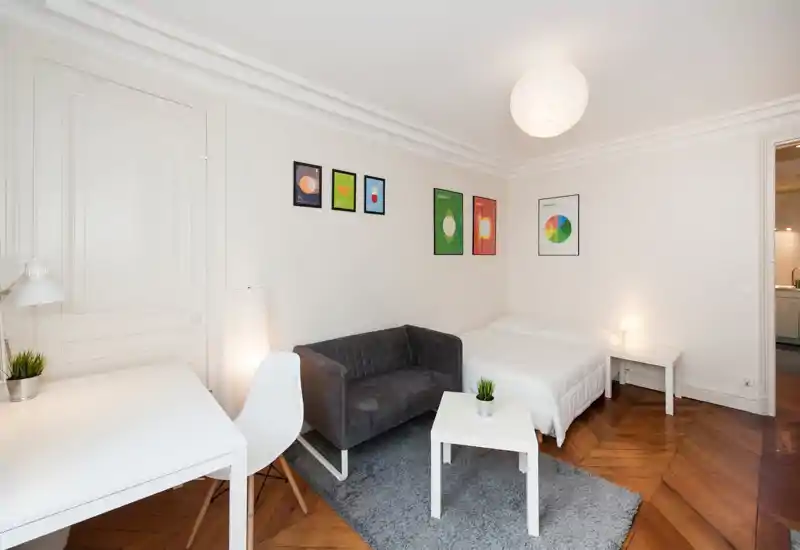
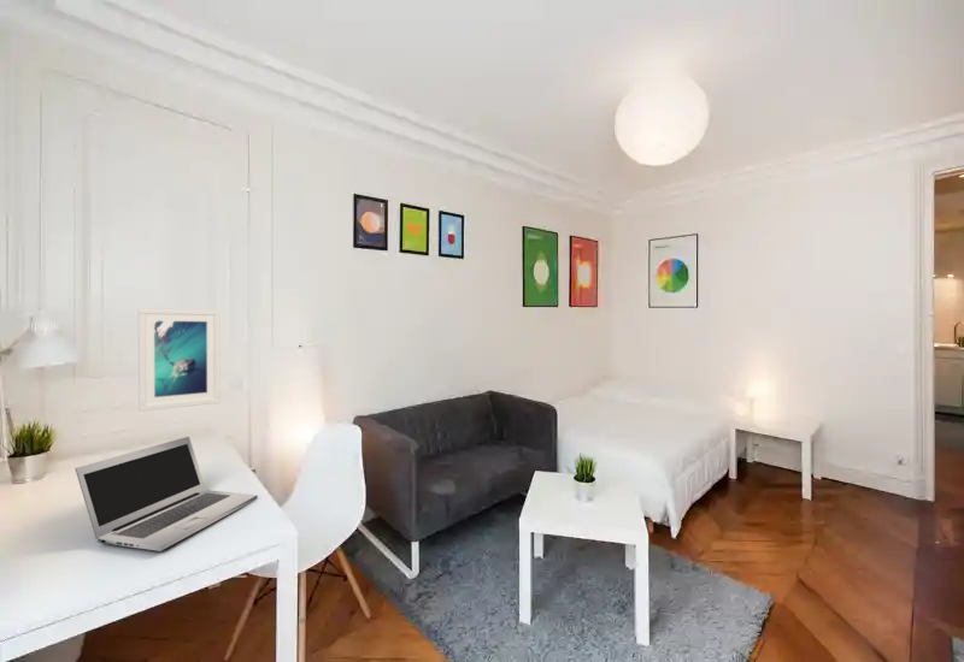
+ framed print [137,307,222,413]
+ laptop [74,436,259,552]
